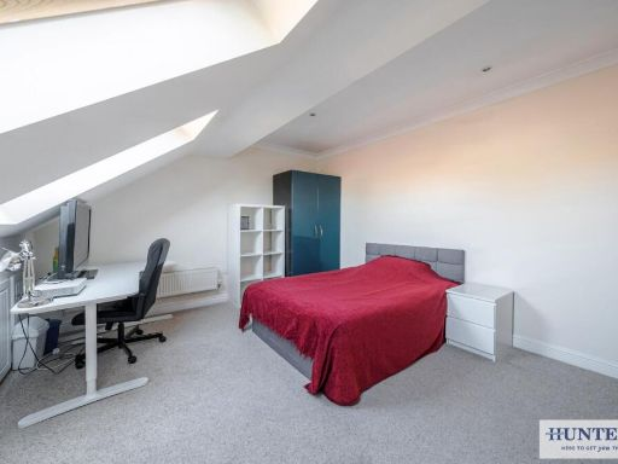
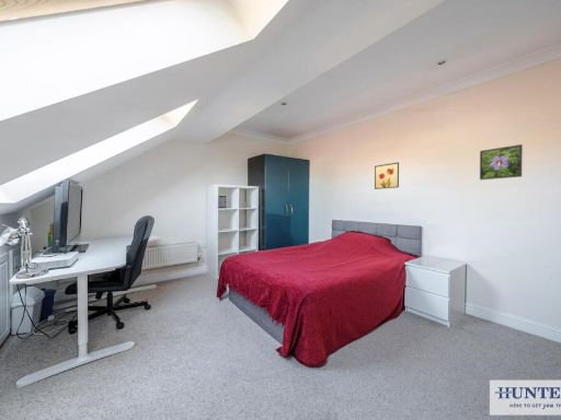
+ wall art [374,162,400,190]
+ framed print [479,143,524,180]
